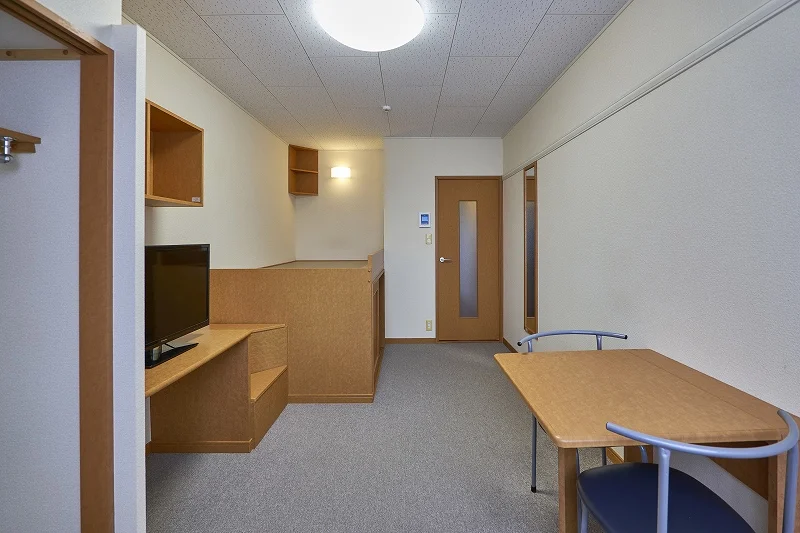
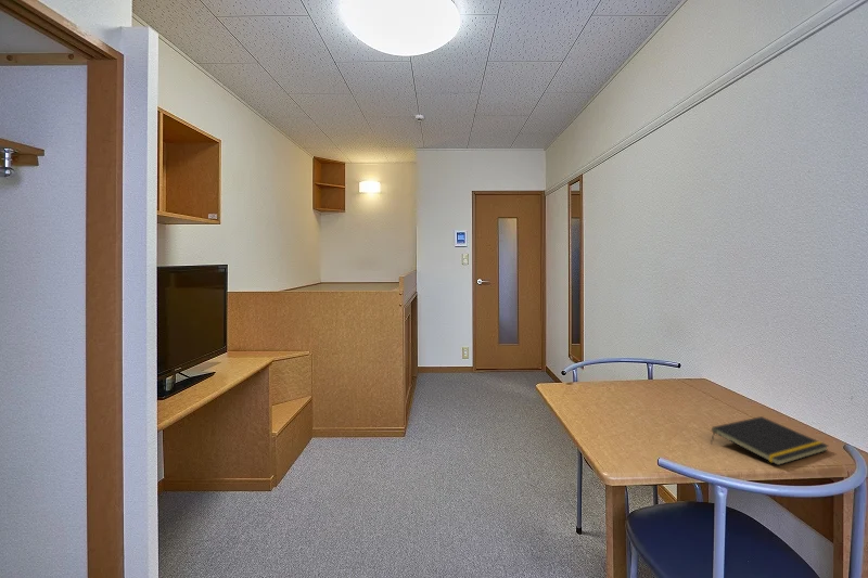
+ notepad [710,415,830,466]
